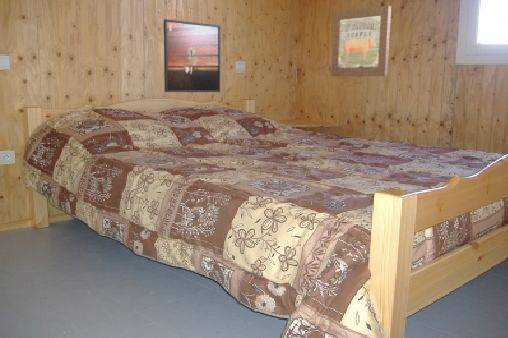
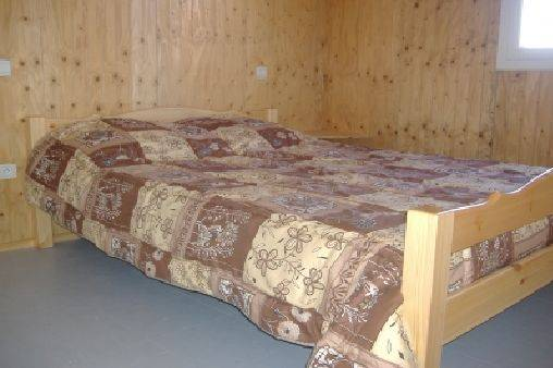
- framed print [163,18,221,93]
- wall art [330,5,392,77]
